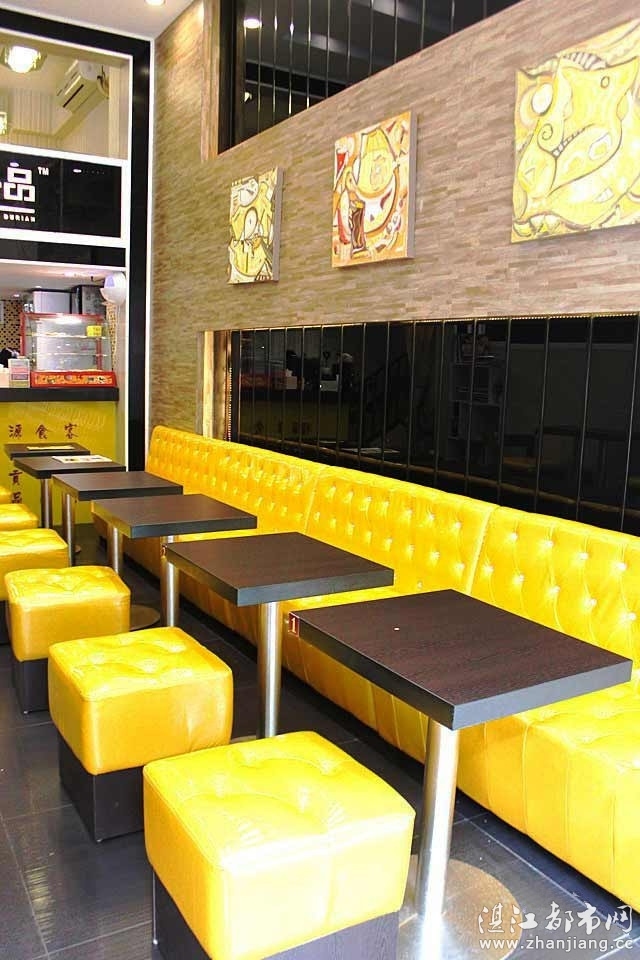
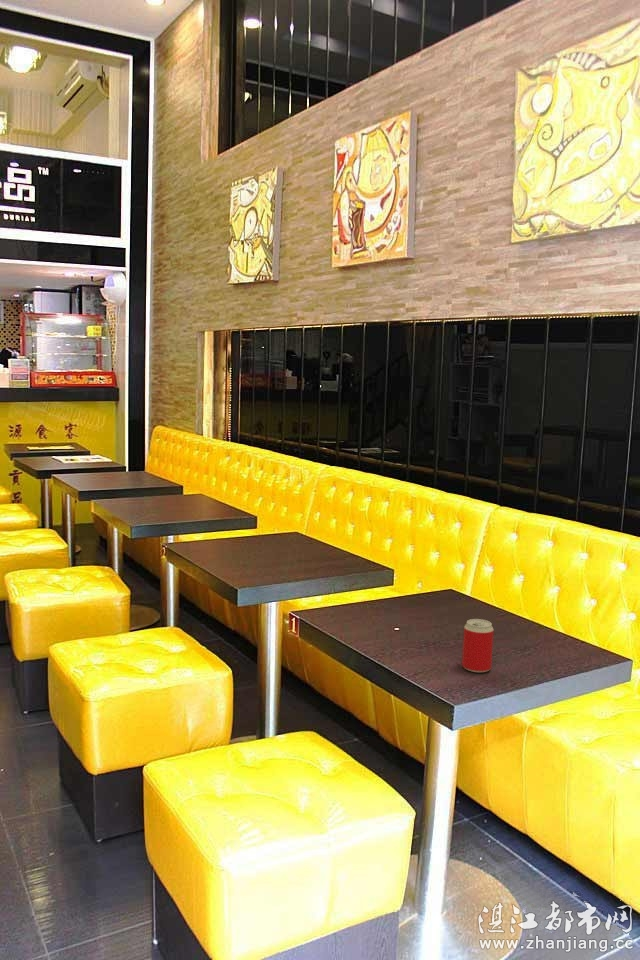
+ beverage can [461,618,495,673]
